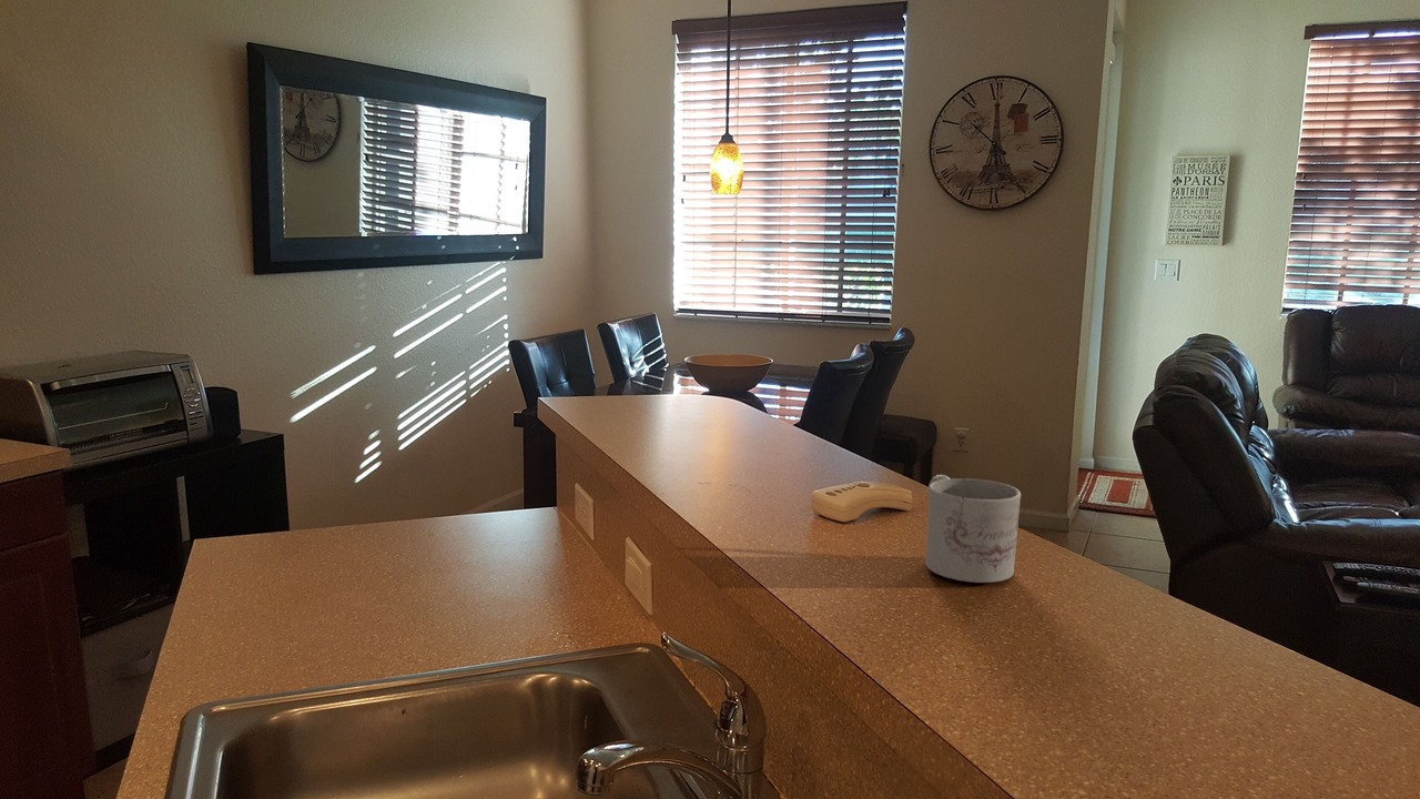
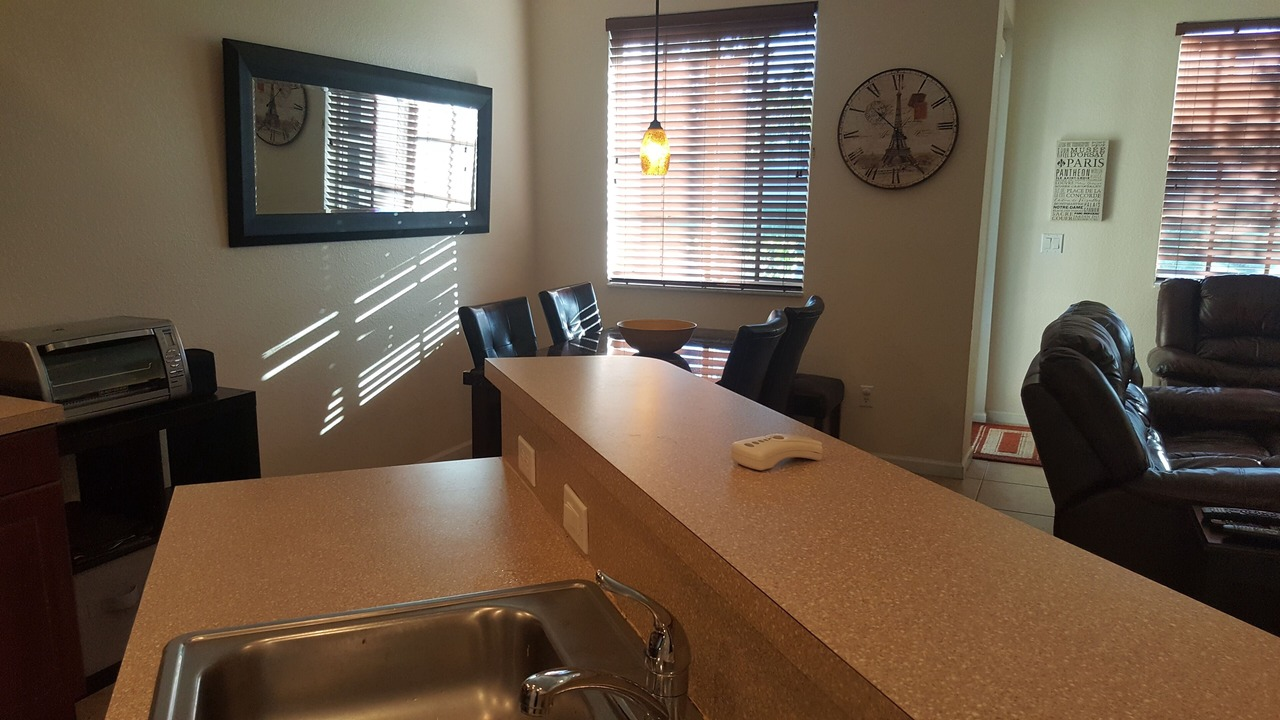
- mug [924,474,1022,584]
